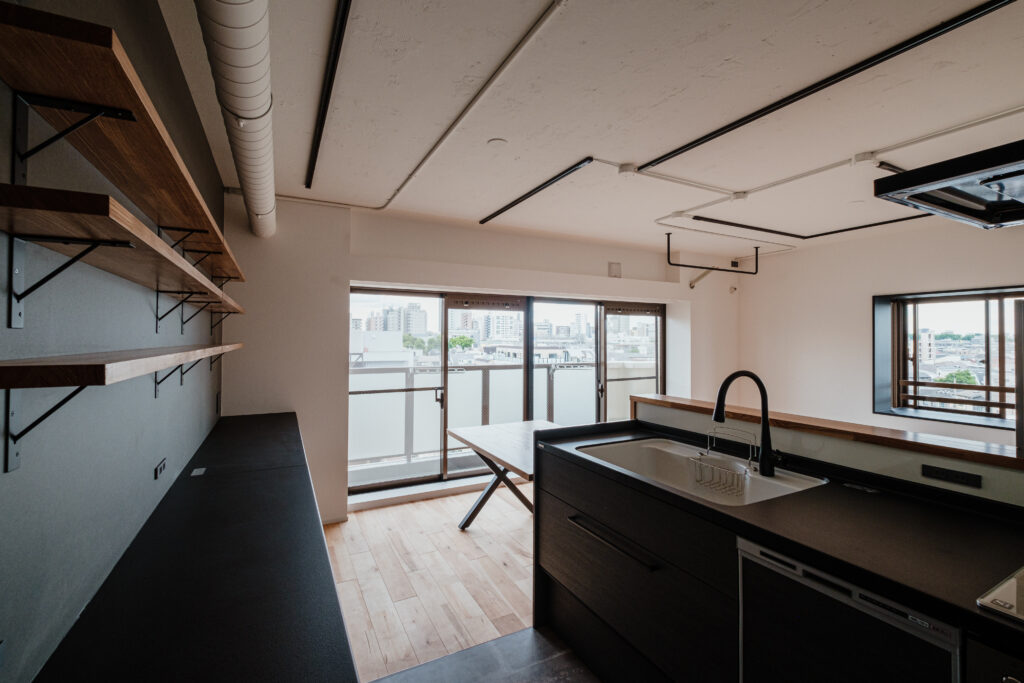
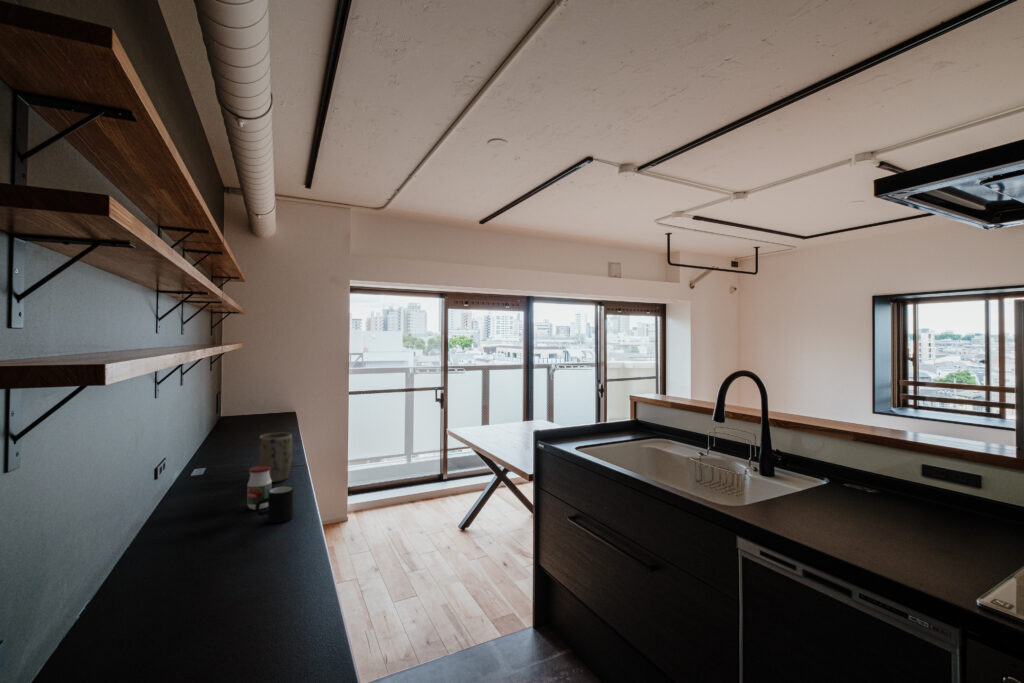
+ plant pot [258,432,293,483]
+ mug [255,485,294,524]
+ jar [246,465,273,511]
